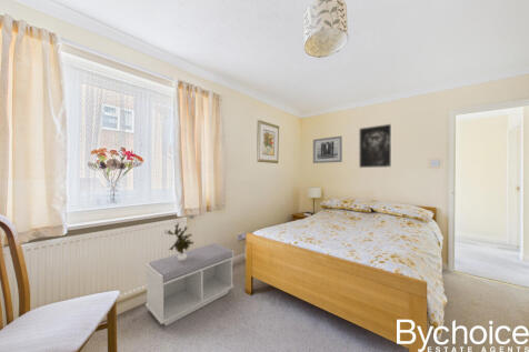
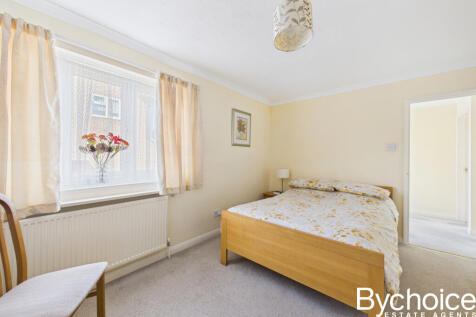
- bench [144,242,234,326]
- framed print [358,123,392,169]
- potted plant [163,222,194,261]
- wall art [312,135,343,164]
